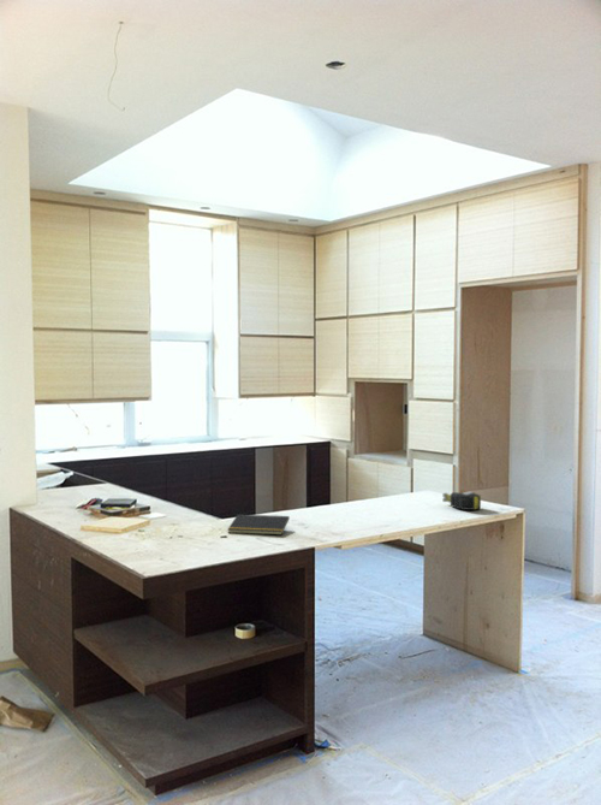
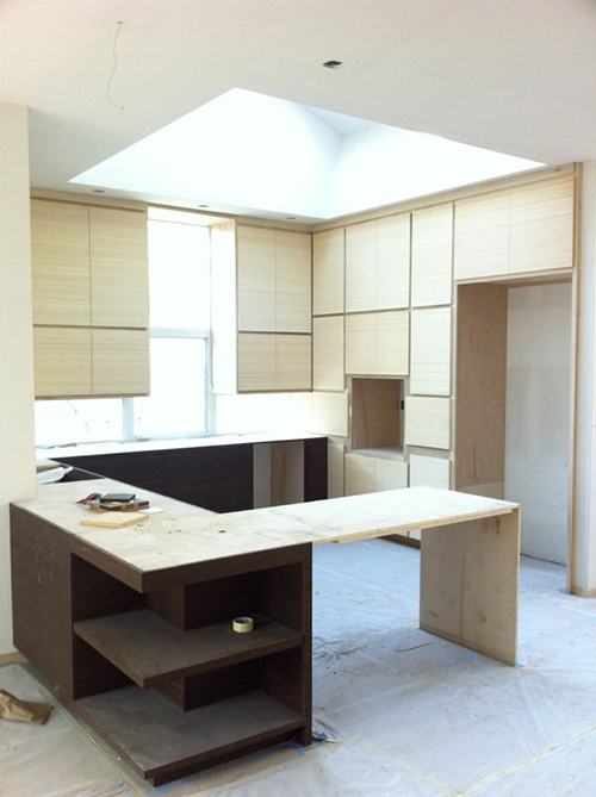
- tape measure [441,490,482,511]
- notepad [227,514,291,535]
